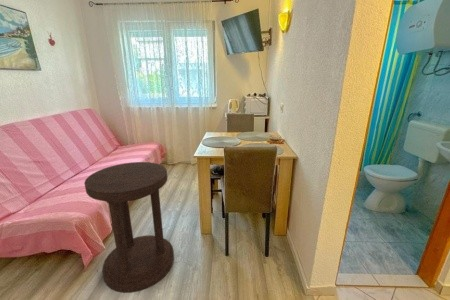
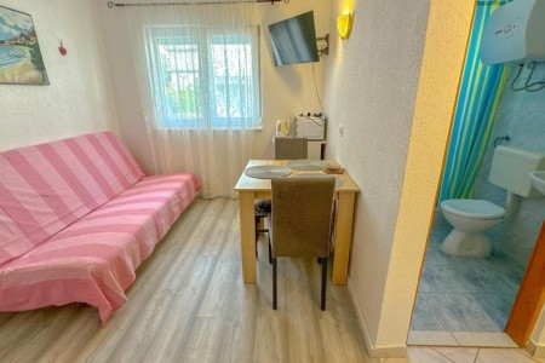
- side table [83,161,175,294]
